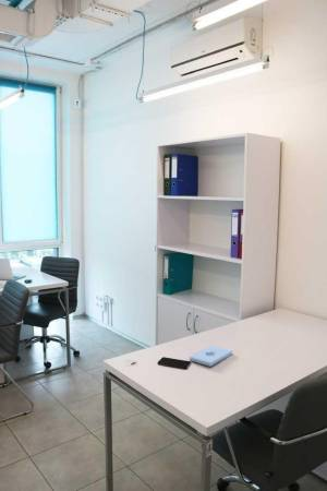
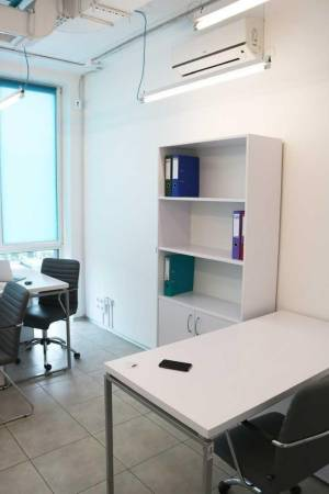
- notepad [189,345,233,368]
